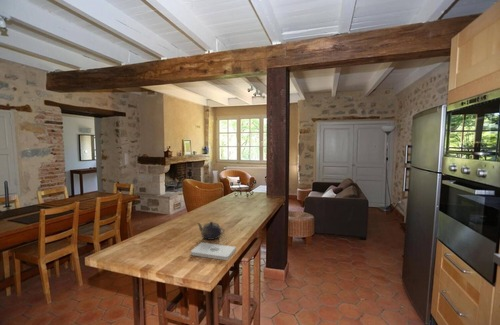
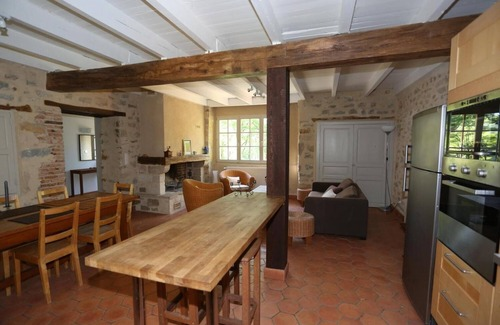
- teapot [196,221,226,241]
- notepad [190,241,237,261]
